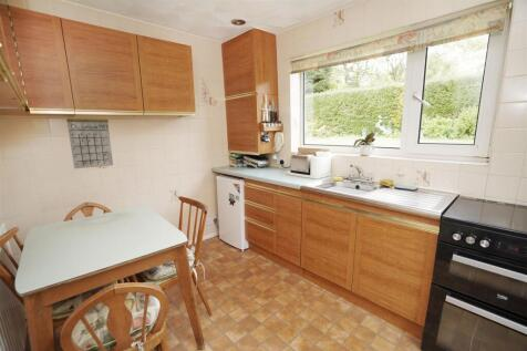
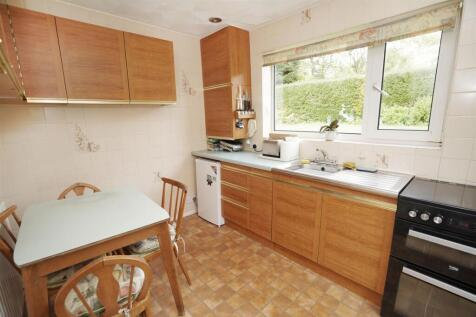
- calendar [65,115,114,169]
